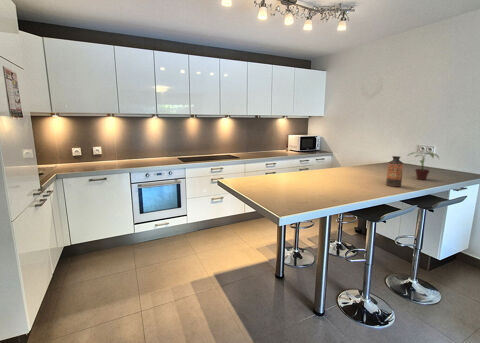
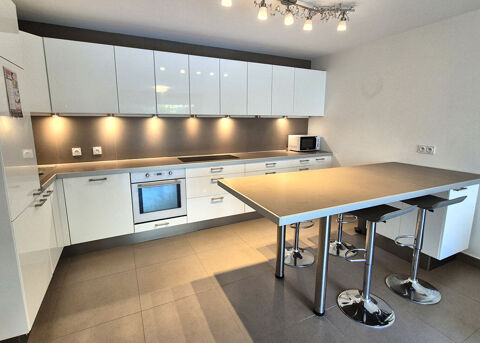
- potted plant [406,151,440,181]
- bottle [385,155,404,187]
